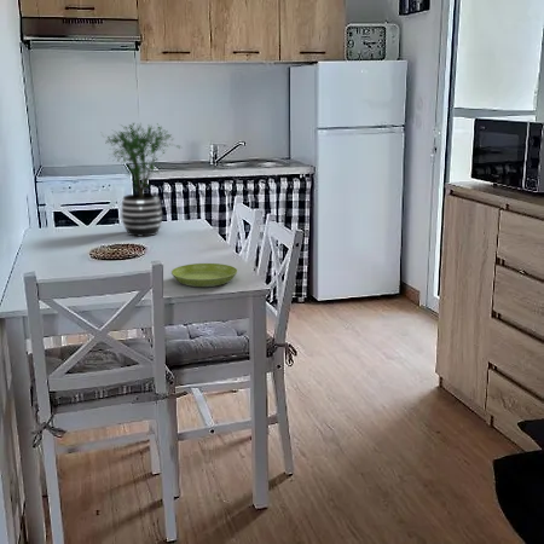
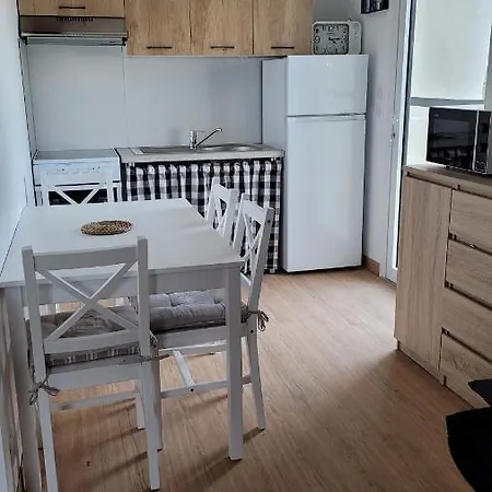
- potted plant [100,121,183,237]
- saucer [170,262,238,288]
